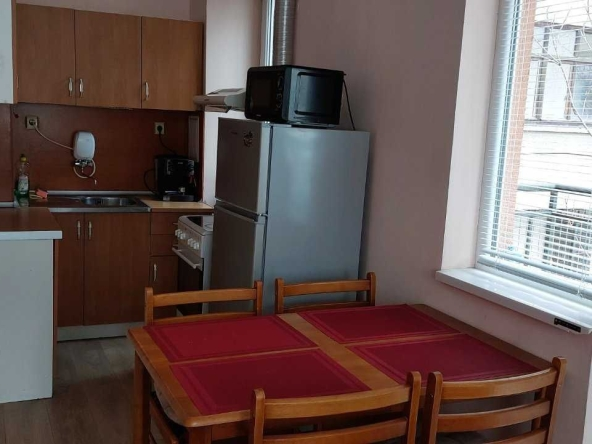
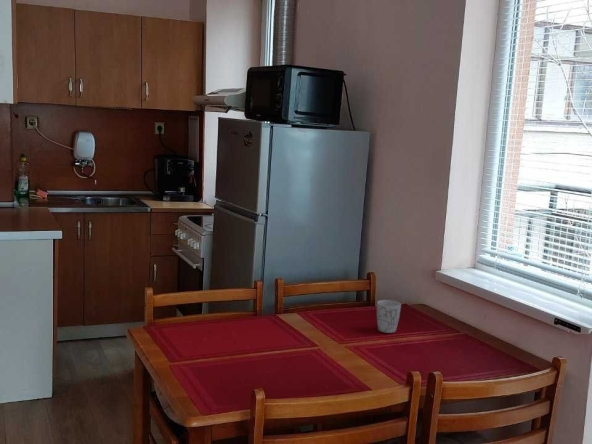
+ mug [376,299,402,334]
